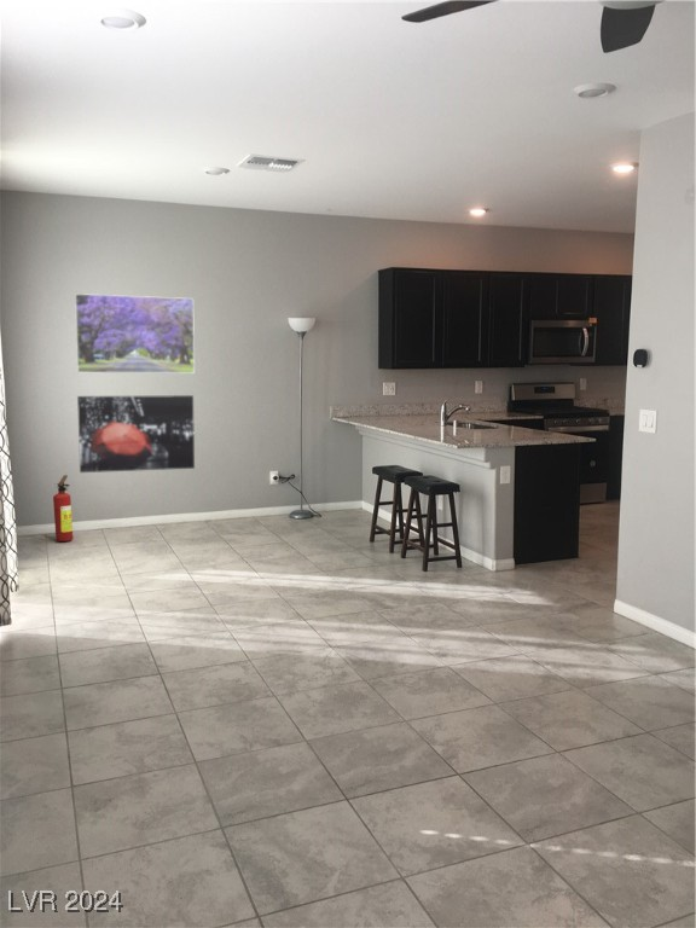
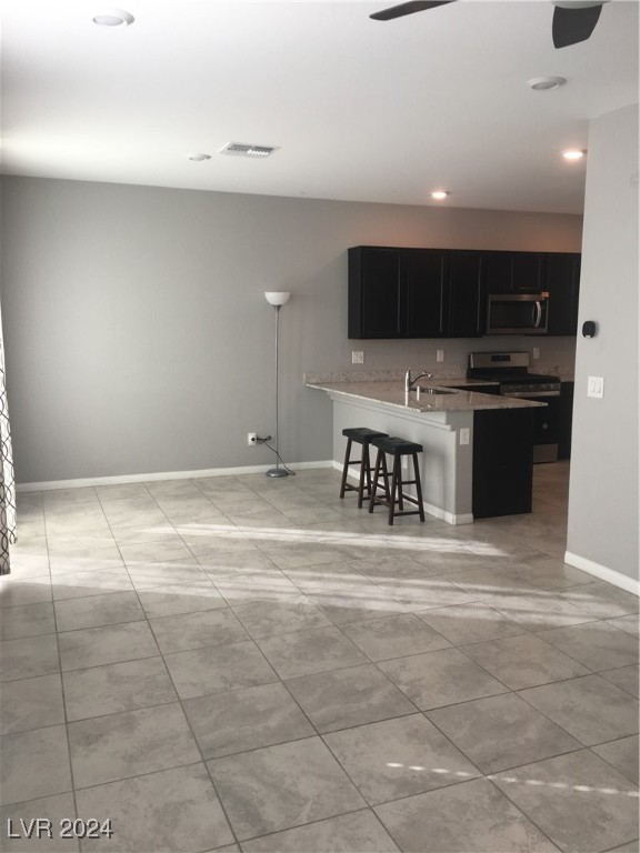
- wall art [76,394,196,474]
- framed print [74,292,196,375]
- fire extinguisher [52,474,75,543]
